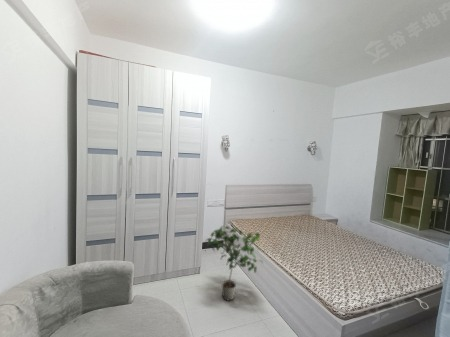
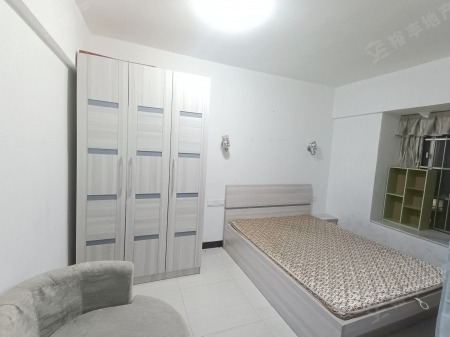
- potted plant [204,225,264,302]
